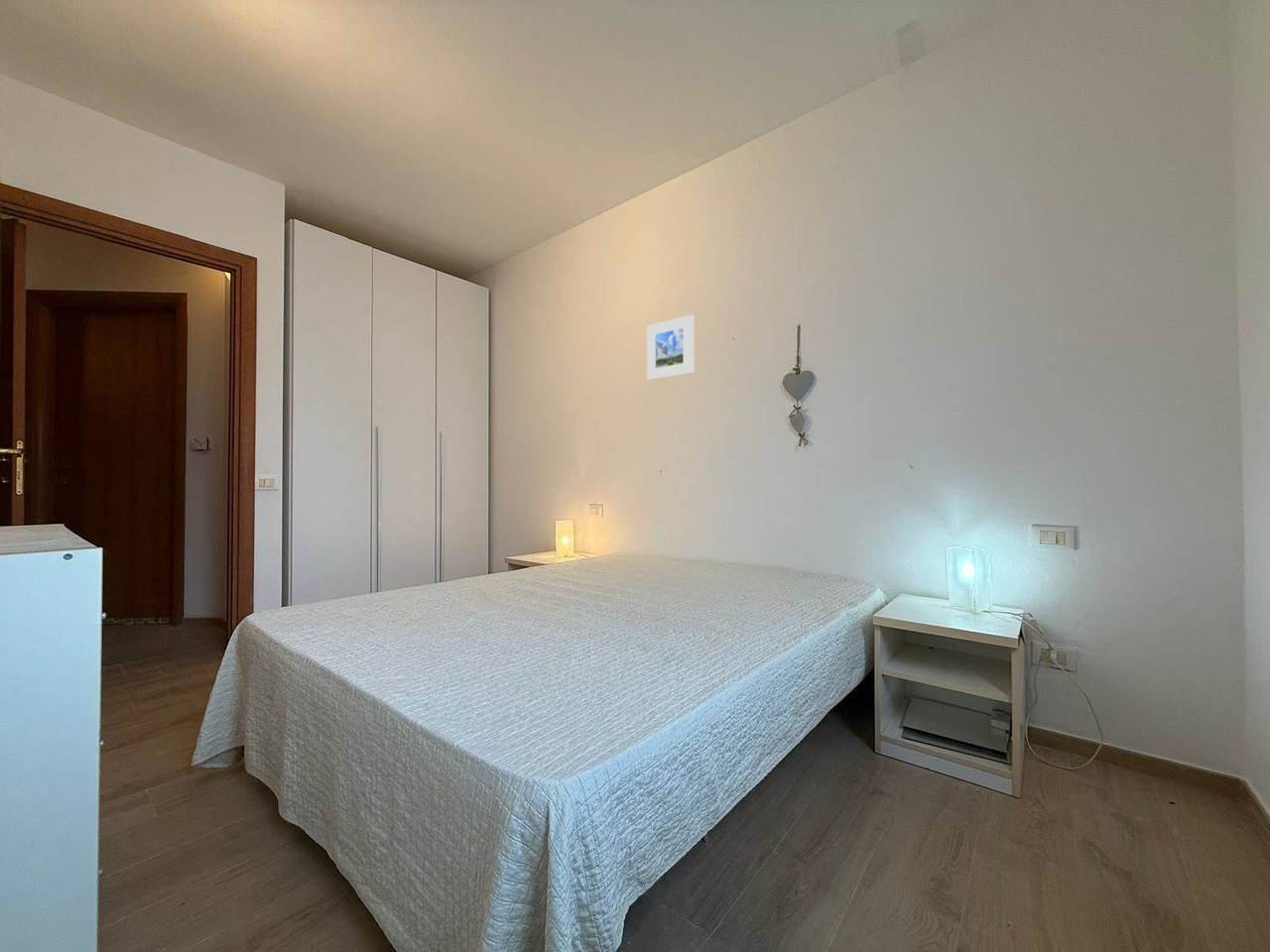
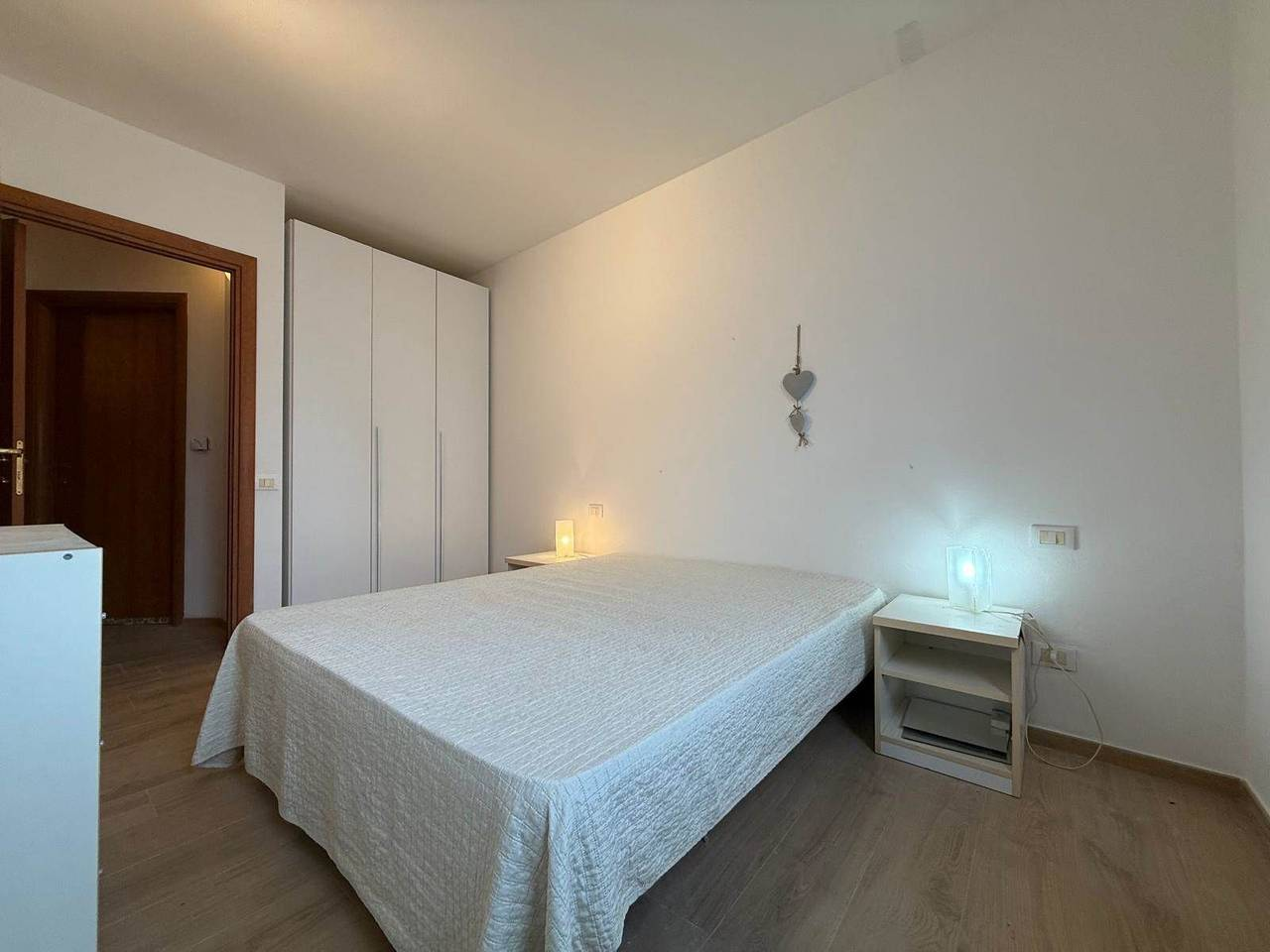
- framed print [646,314,695,381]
